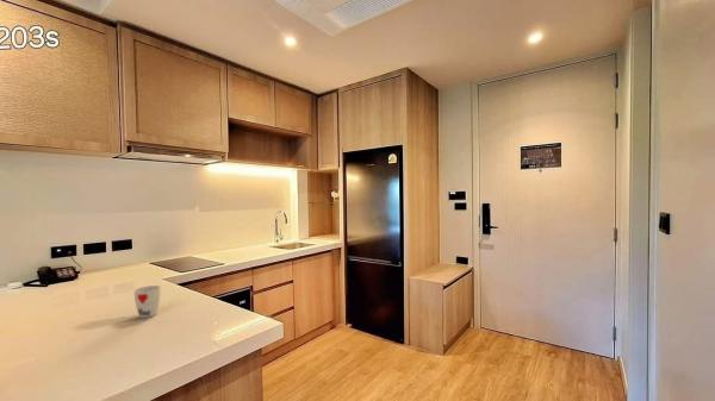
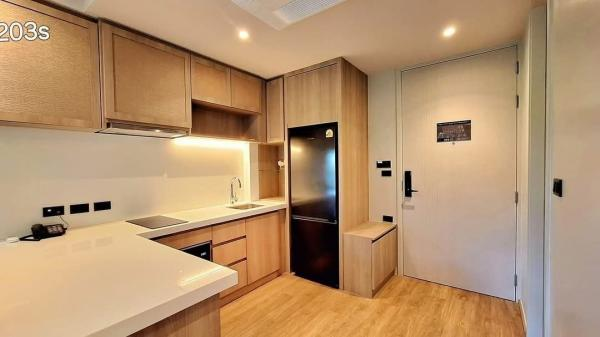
- cup [132,284,162,319]
